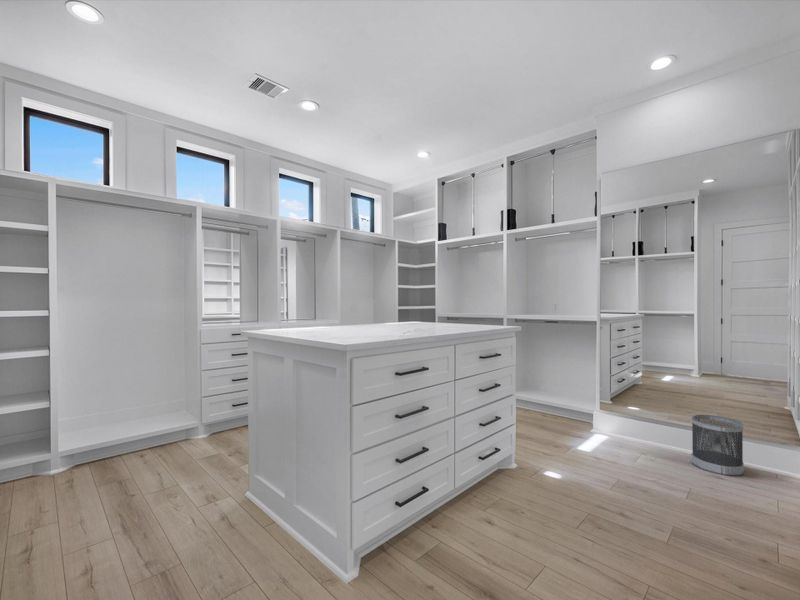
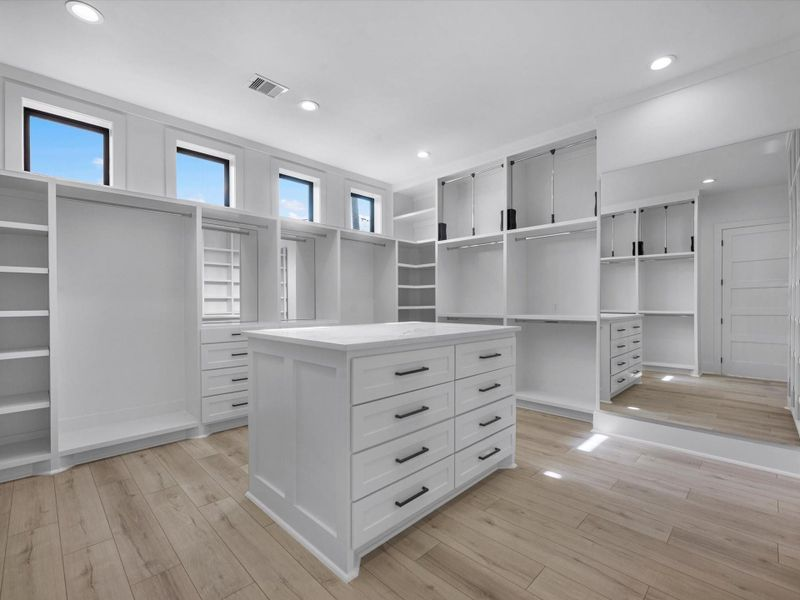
- wastebasket [690,414,745,477]
